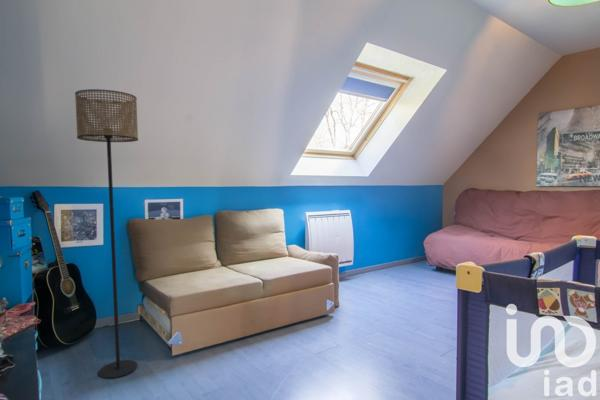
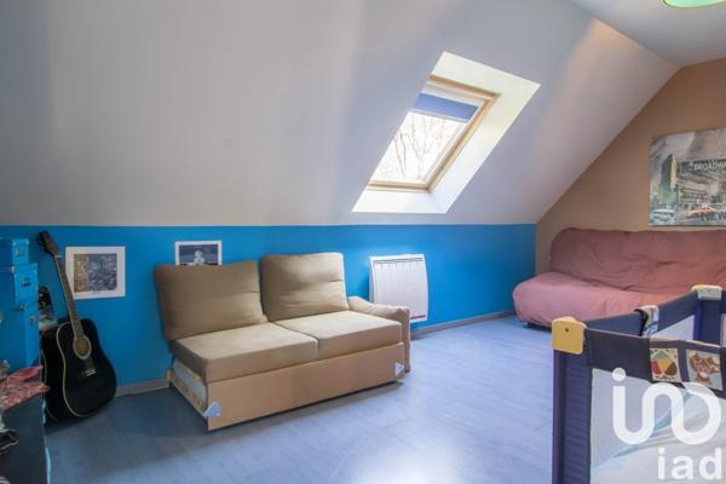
- floor lamp [74,88,139,379]
